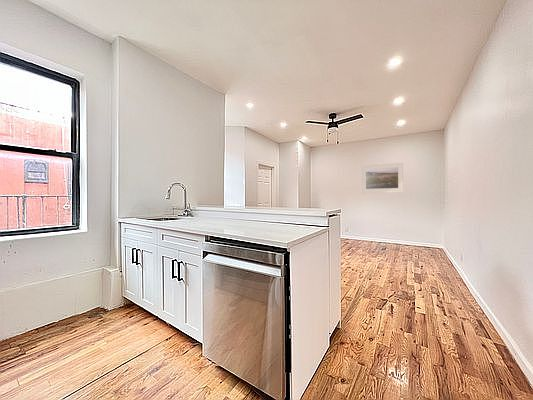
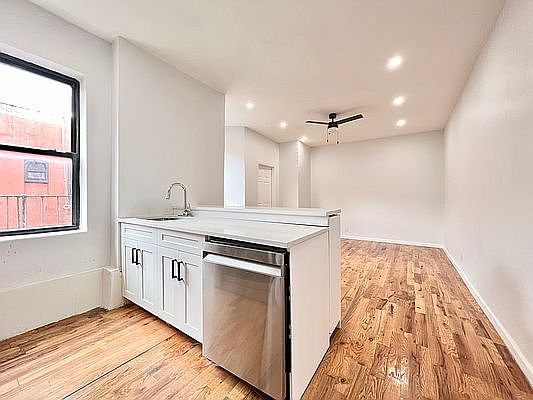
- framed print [361,162,404,194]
